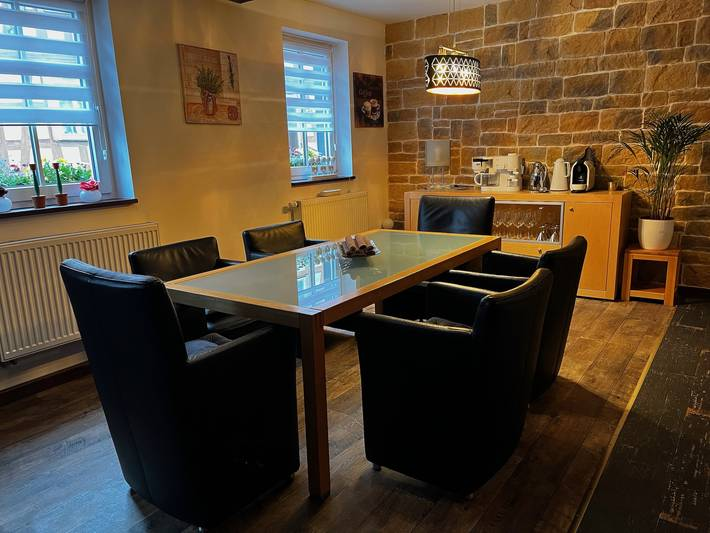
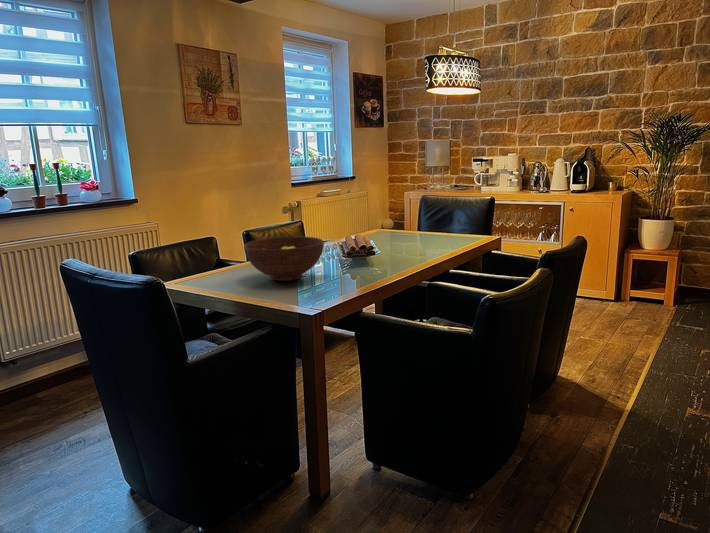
+ fruit bowl [243,236,325,282]
